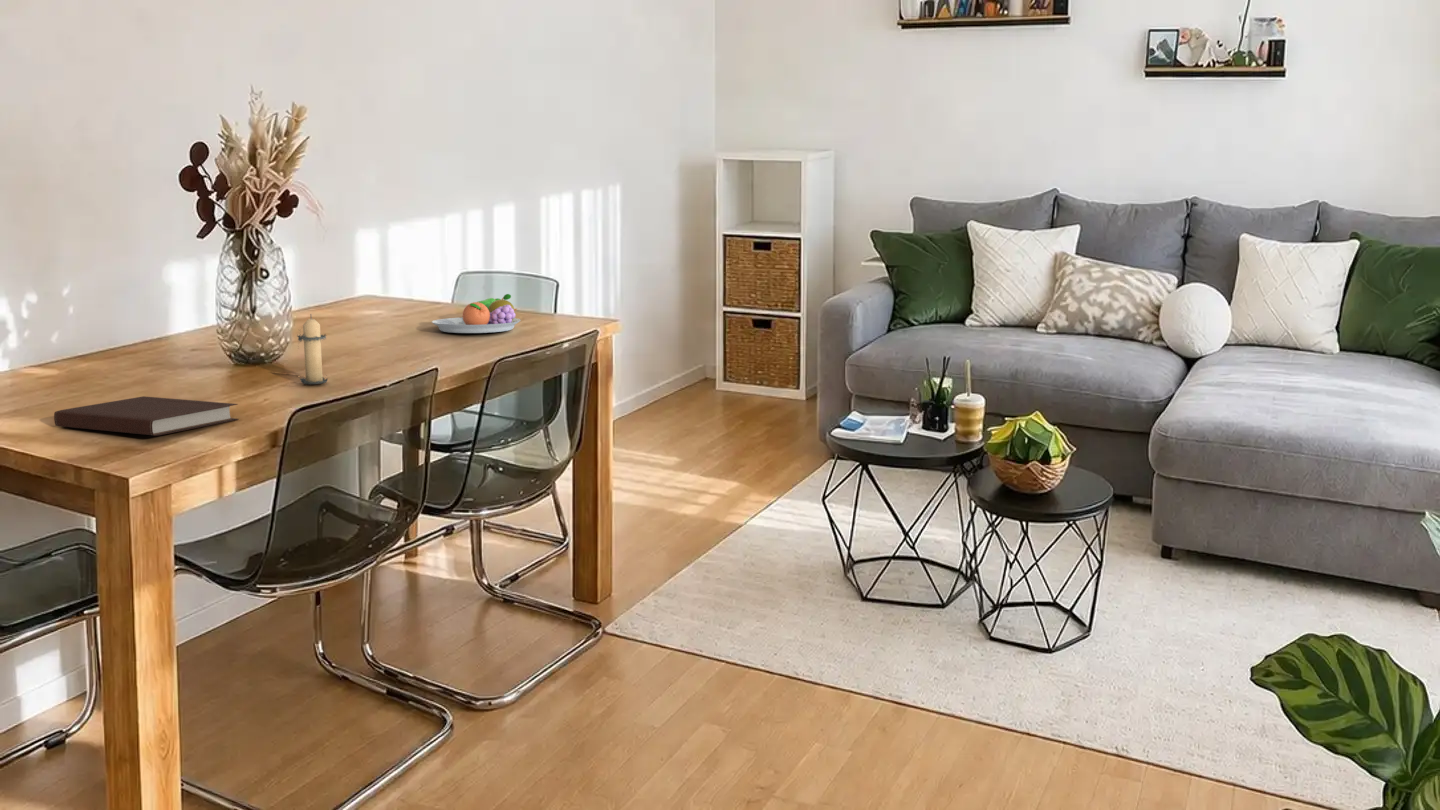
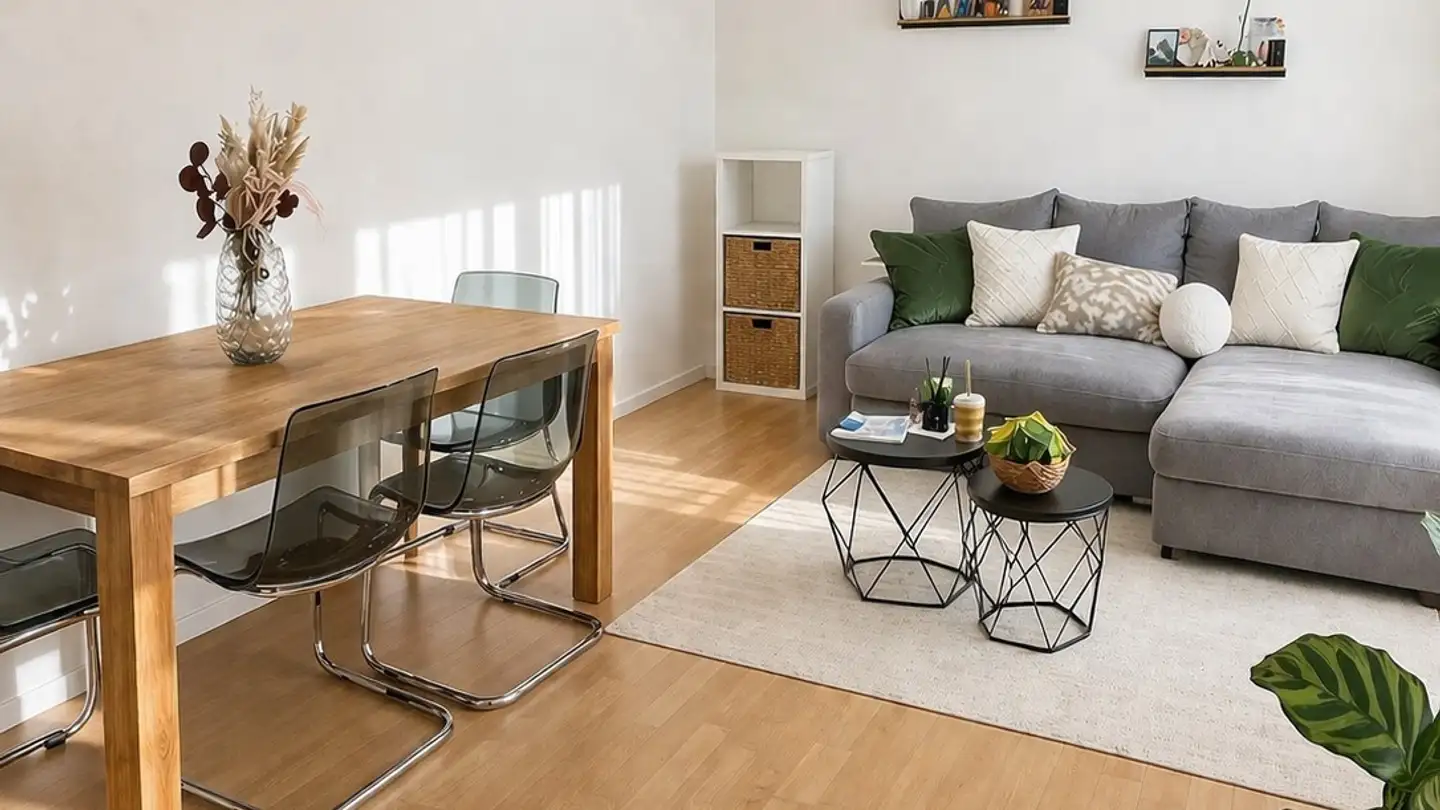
- candle [296,313,329,385]
- notebook [53,395,240,437]
- fruit bowl [431,293,521,334]
